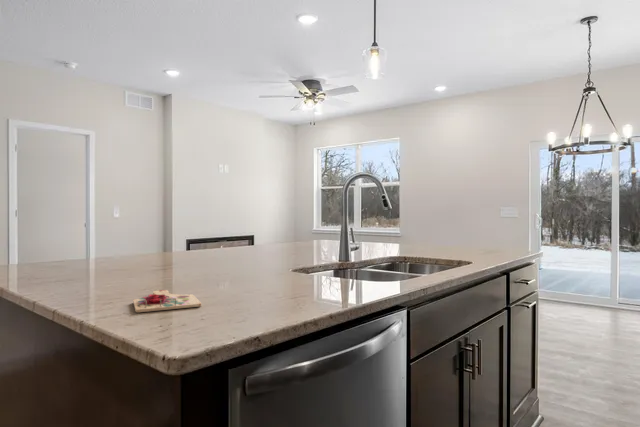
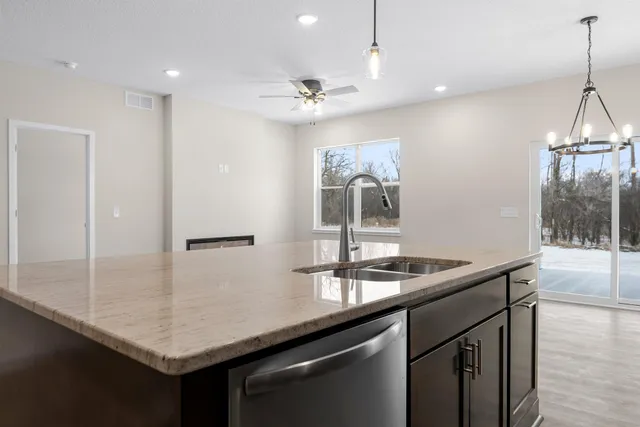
- cutting board [132,289,202,313]
